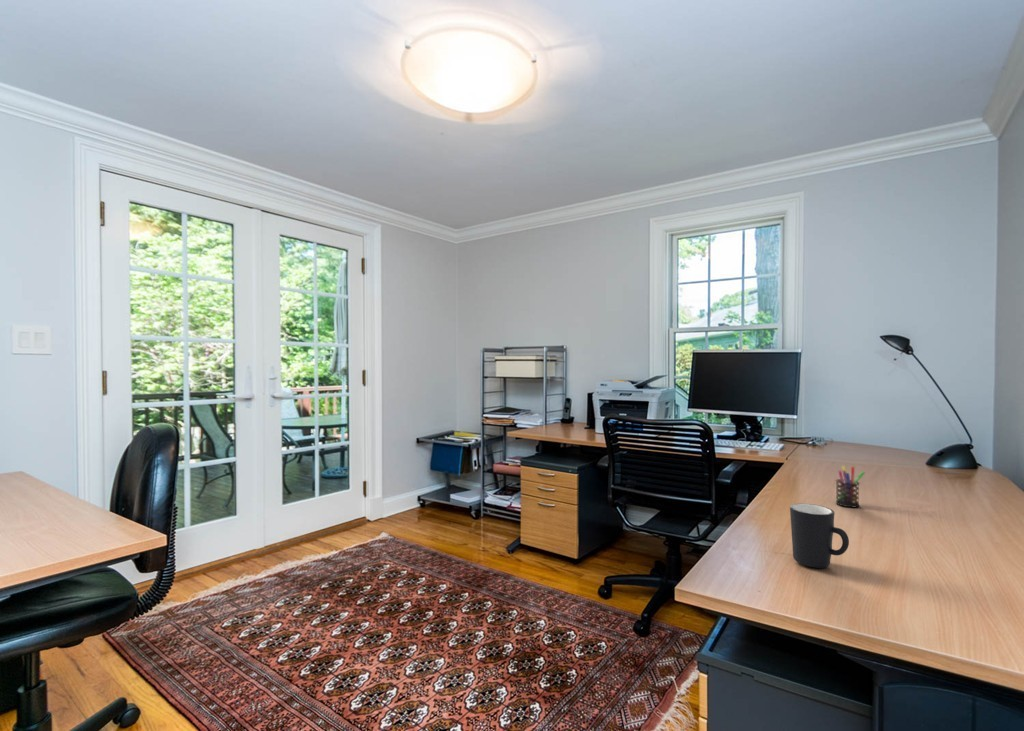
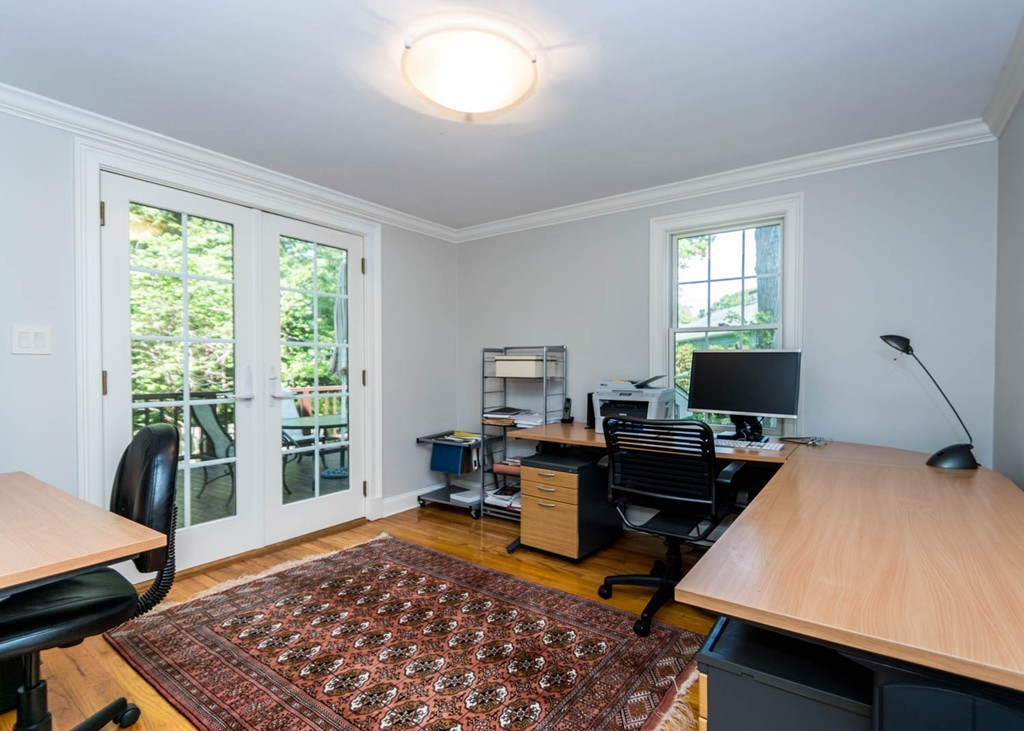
- mug [789,502,850,569]
- pen holder [835,465,866,509]
